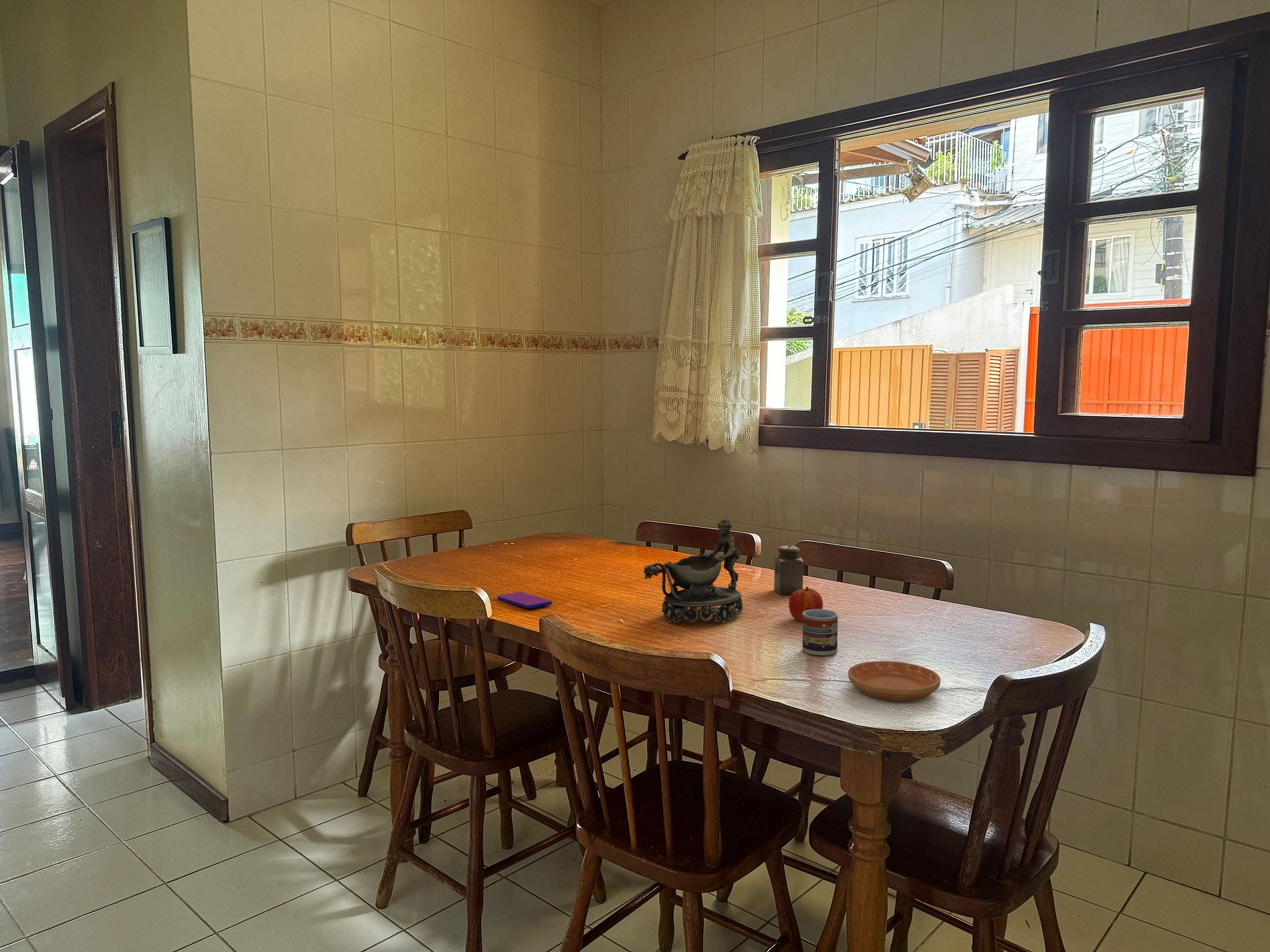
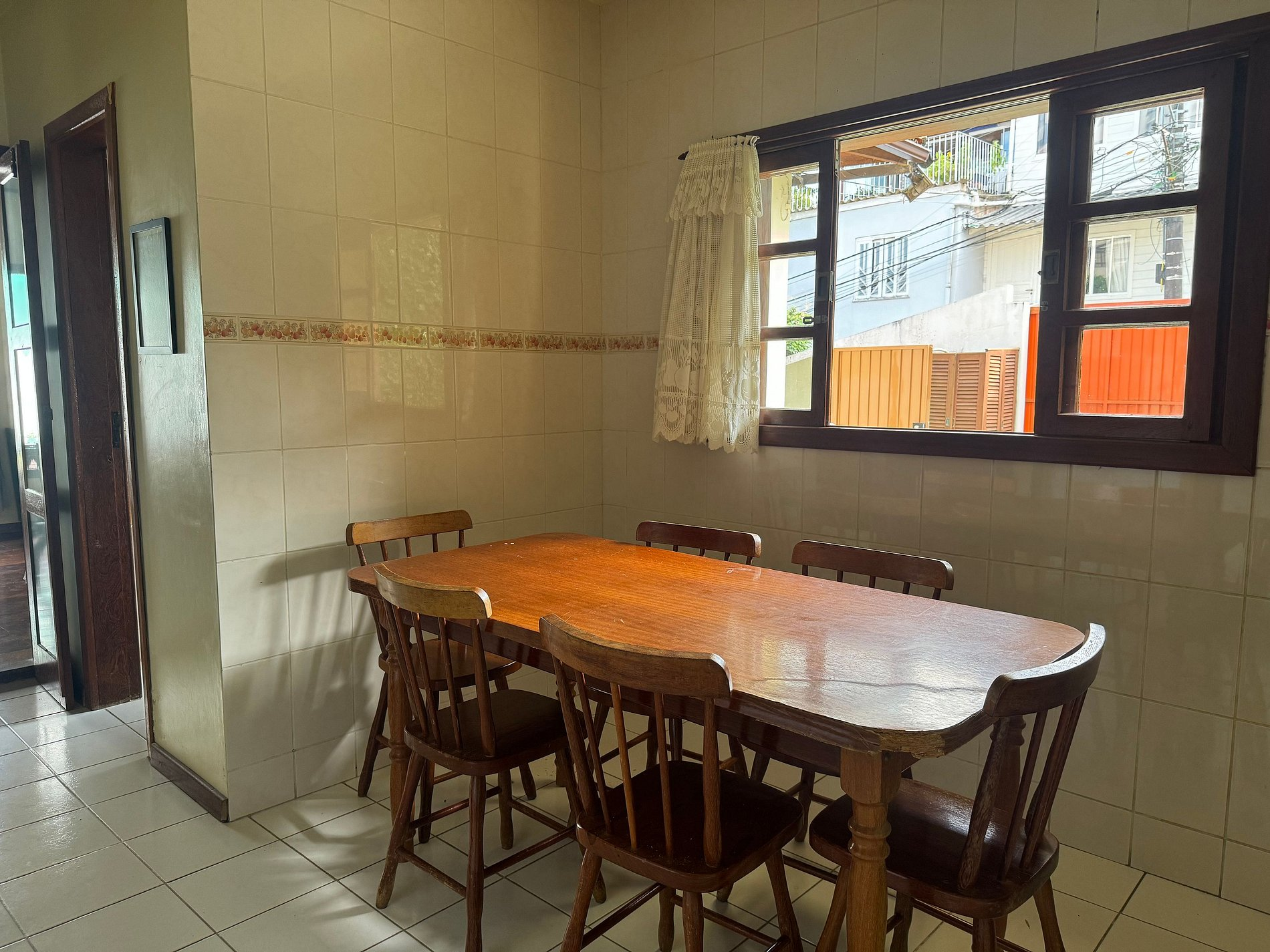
- cup [801,609,839,656]
- fruit [788,586,823,622]
- saucer [848,661,941,702]
- smartphone [497,591,553,609]
- decorative bowl [643,518,743,623]
- salt shaker [773,545,804,595]
